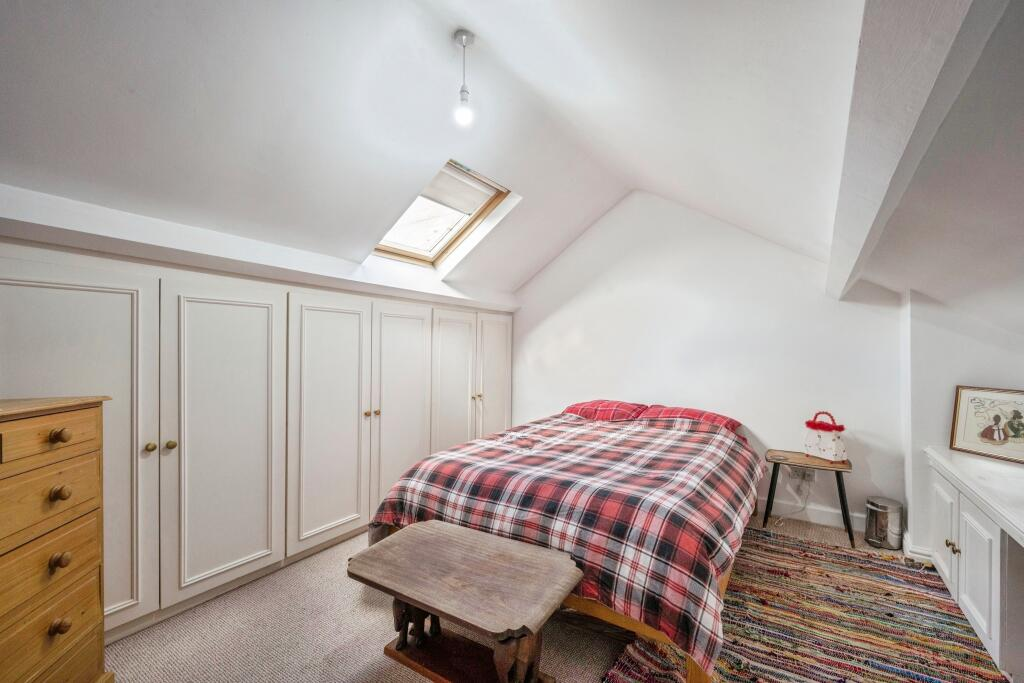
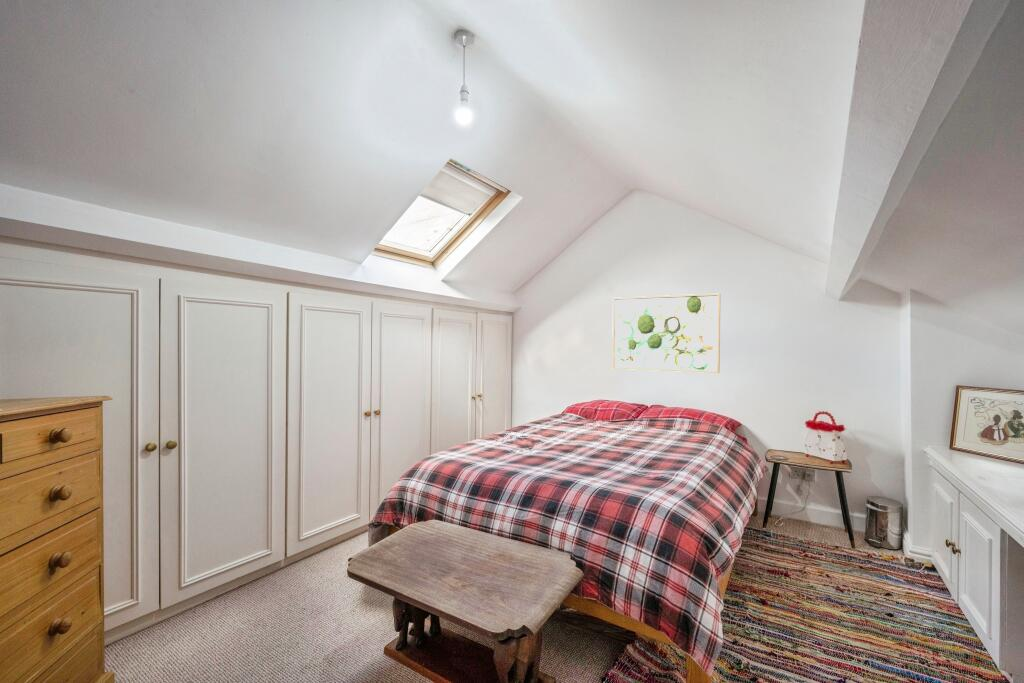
+ wall art [611,292,721,374]
